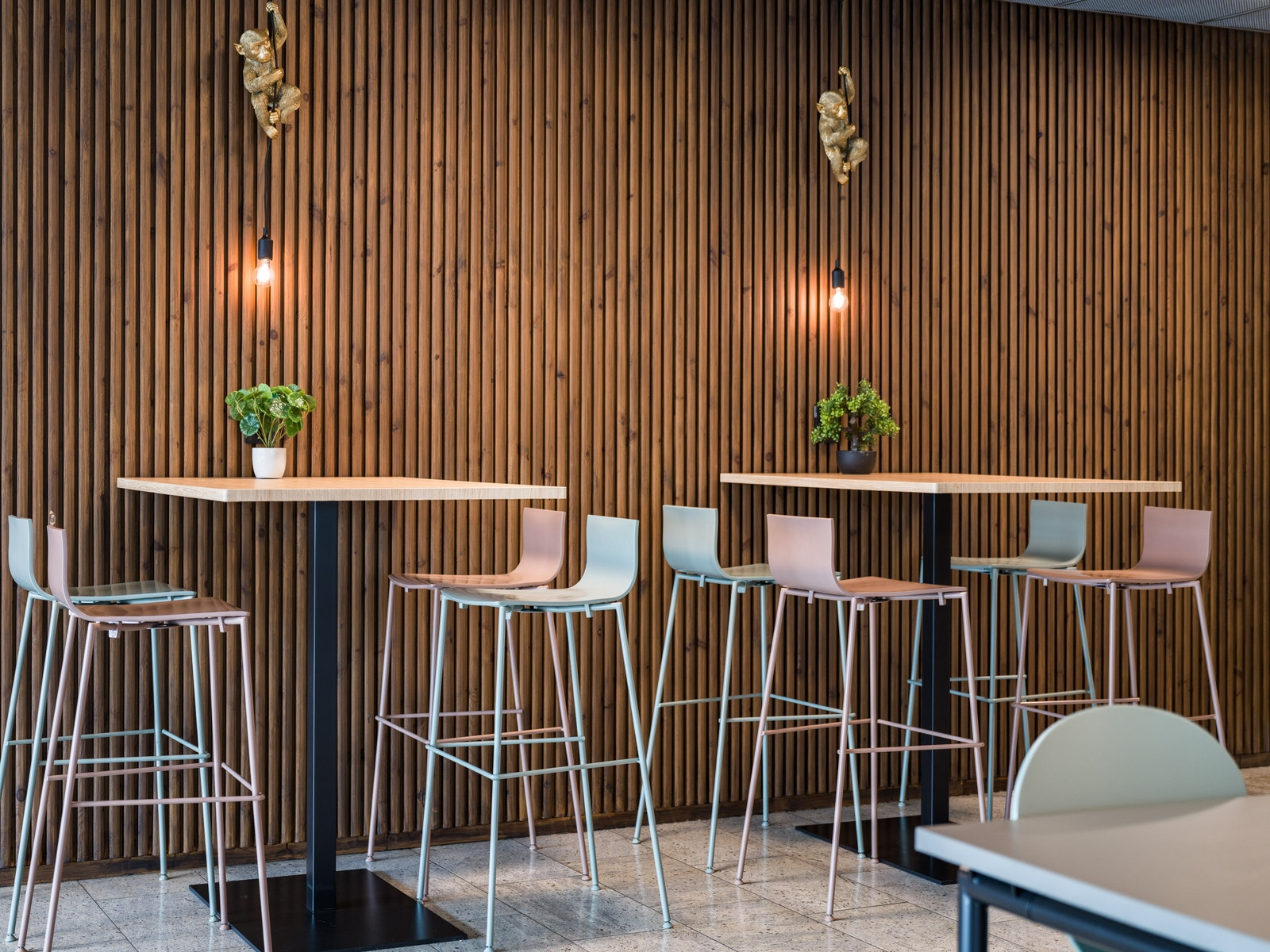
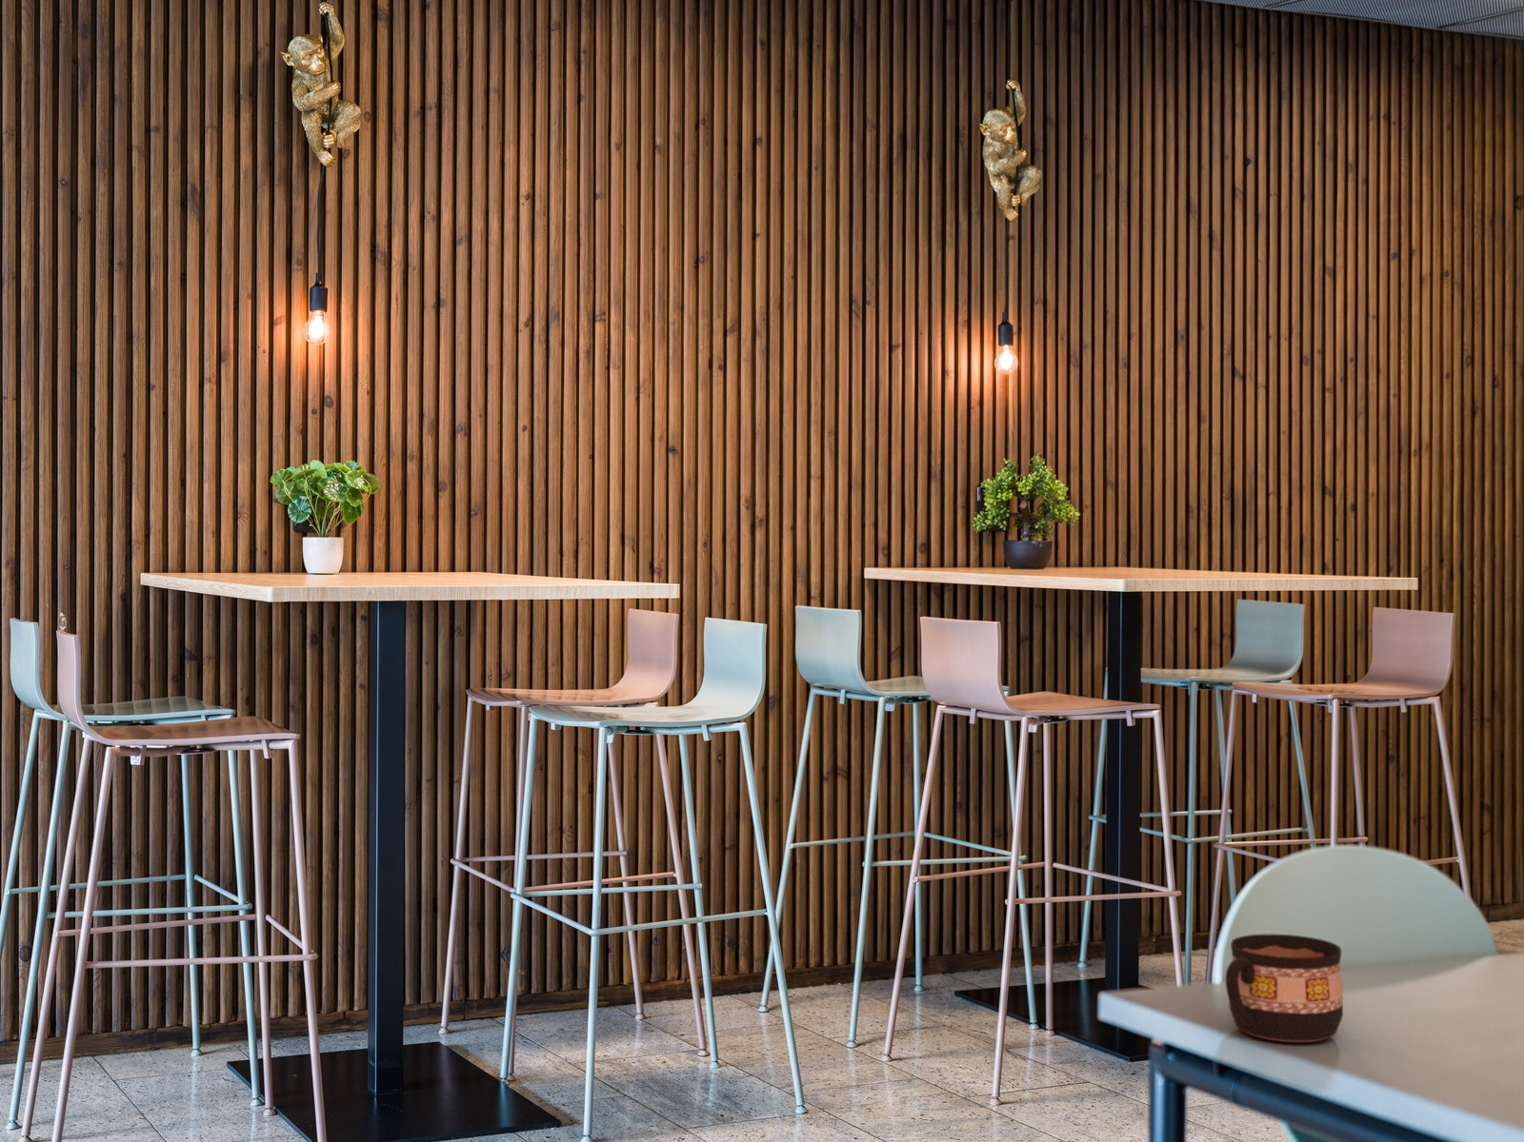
+ cup [1225,933,1344,1042]
